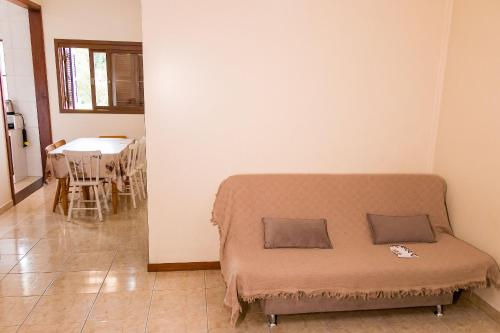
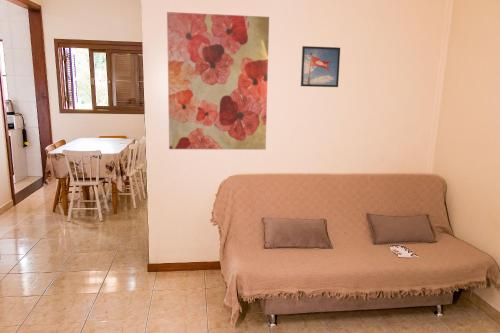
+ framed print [300,45,341,88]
+ wall art [166,11,270,151]
